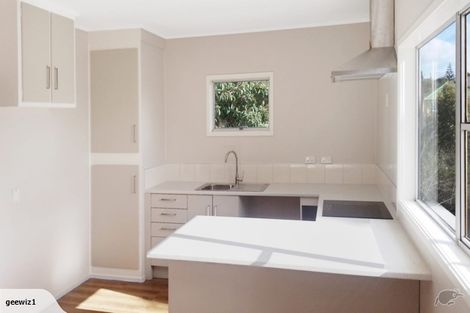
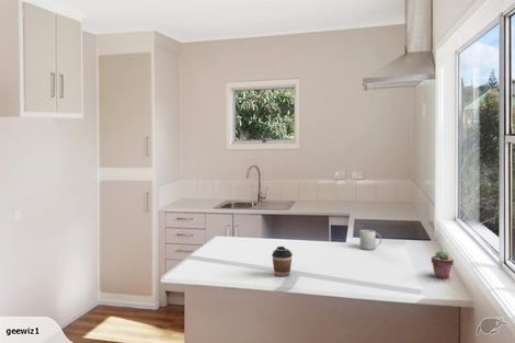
+ potted succulent [431,249,455,279]
+ coffee cup [271,245,294,277]
+ mug [359,229,382,251]
